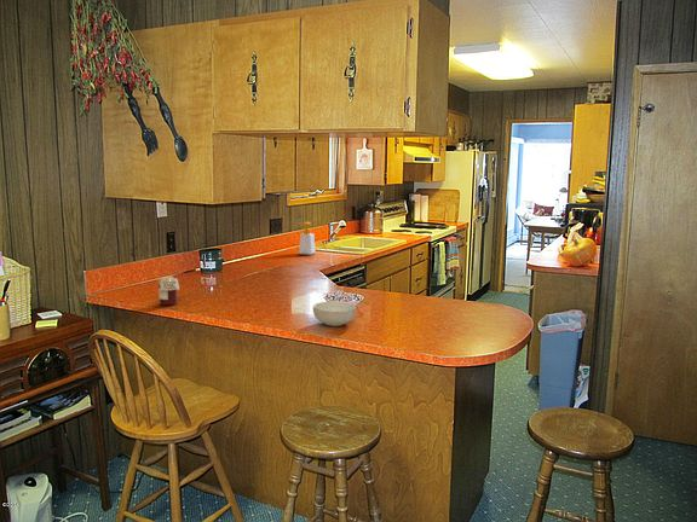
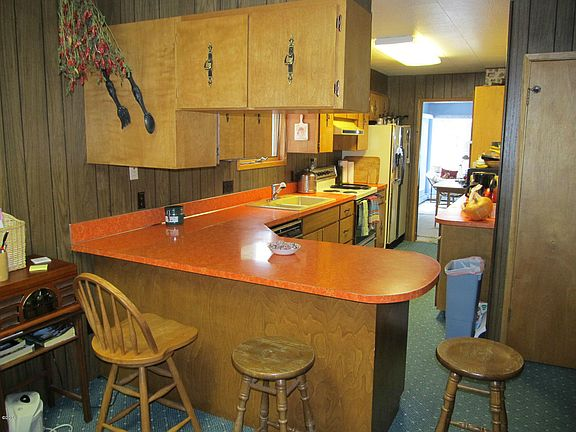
- cereal bowl [312,300,358,327]
- jar [157,276,180,307]
- soap bottle [294,221,317,256]
